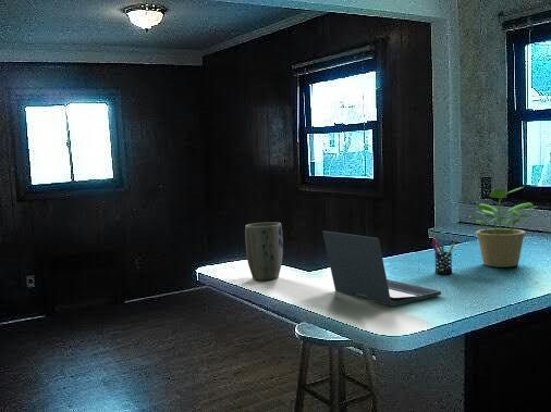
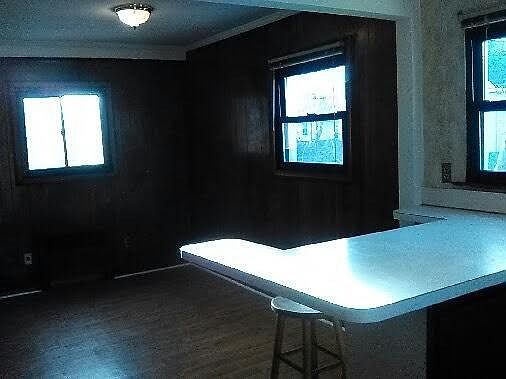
- plant pot [244,222,284,282]
- pen holder [430,238,456,275]
- potted plant [468,186,537,269]
- laptop [321,229,442,308]
